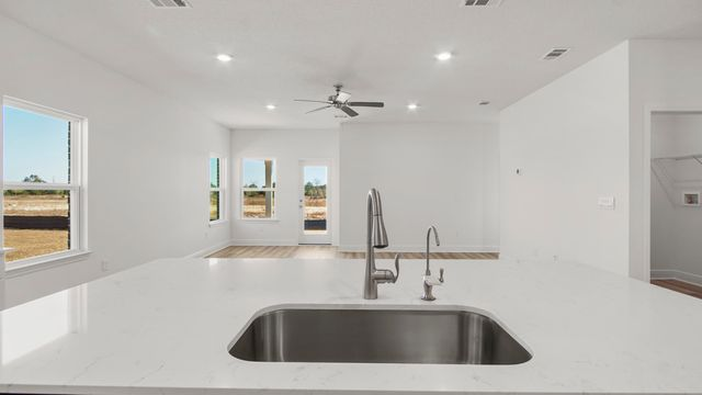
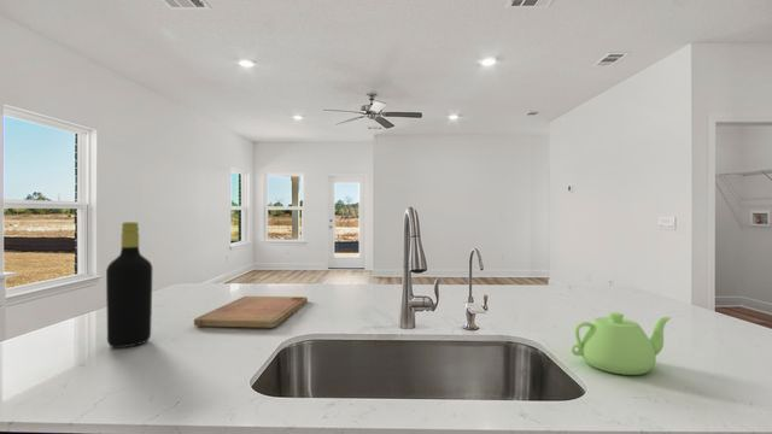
+ cutting board [193,295,309,329]
+ bottle [105,221,153,348]
+ teapot [569,311,673,376]
